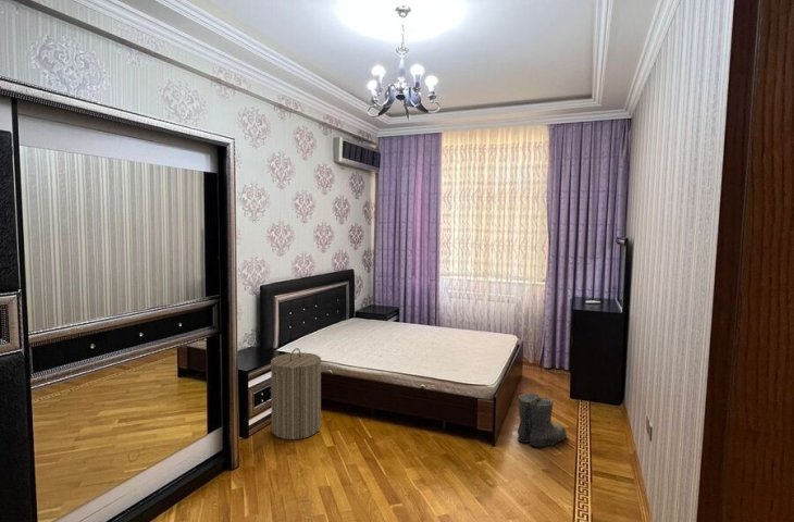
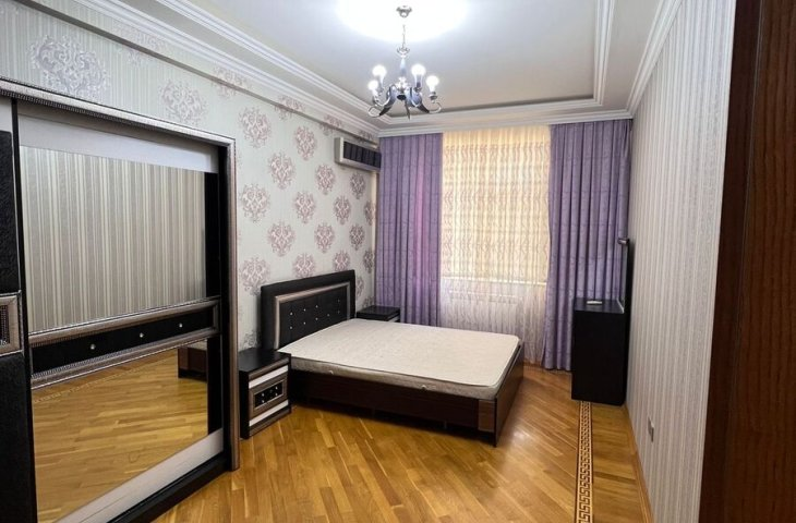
- boots [516,393,568,448]
- laundry hamper [270,347,322,440]
